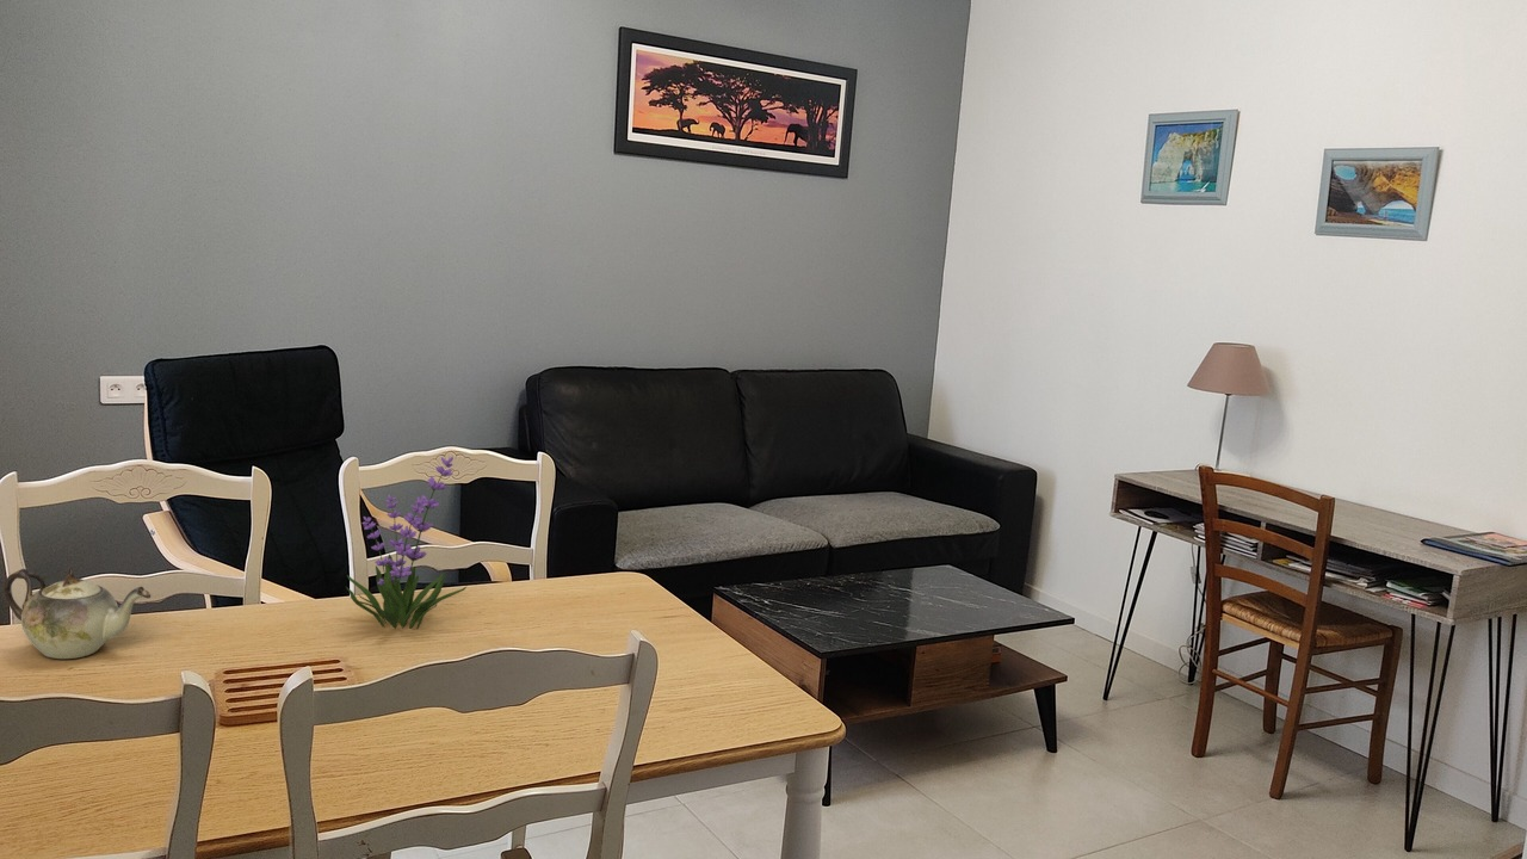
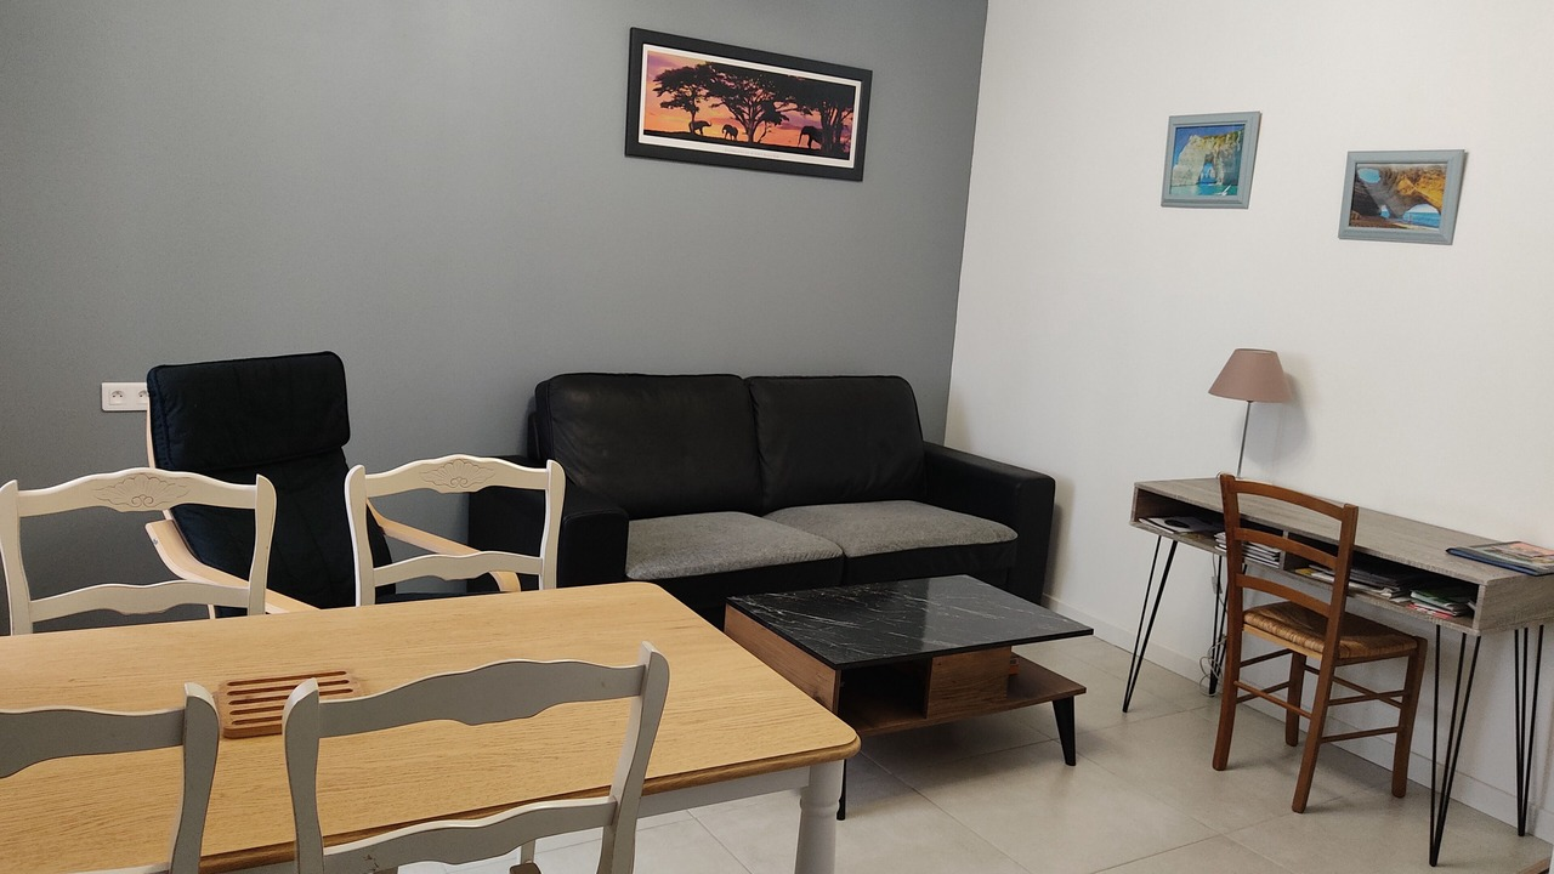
- teapot [2,566,152,660]
- plant [345,456,468,630]
